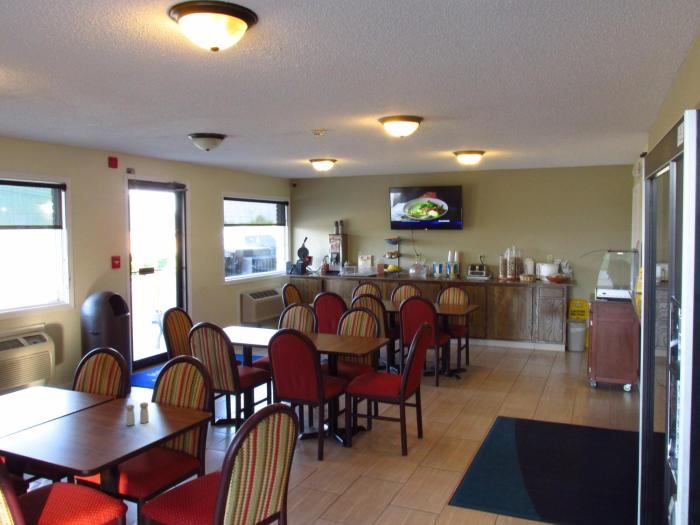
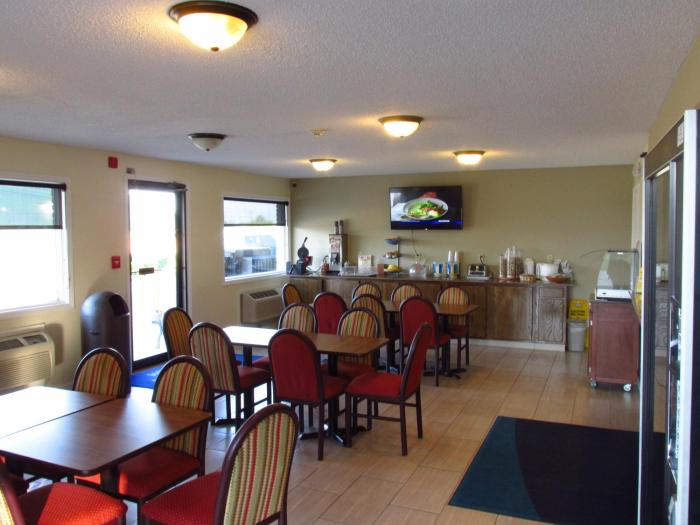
- salt and pepper shaker [125,401,150,426]
